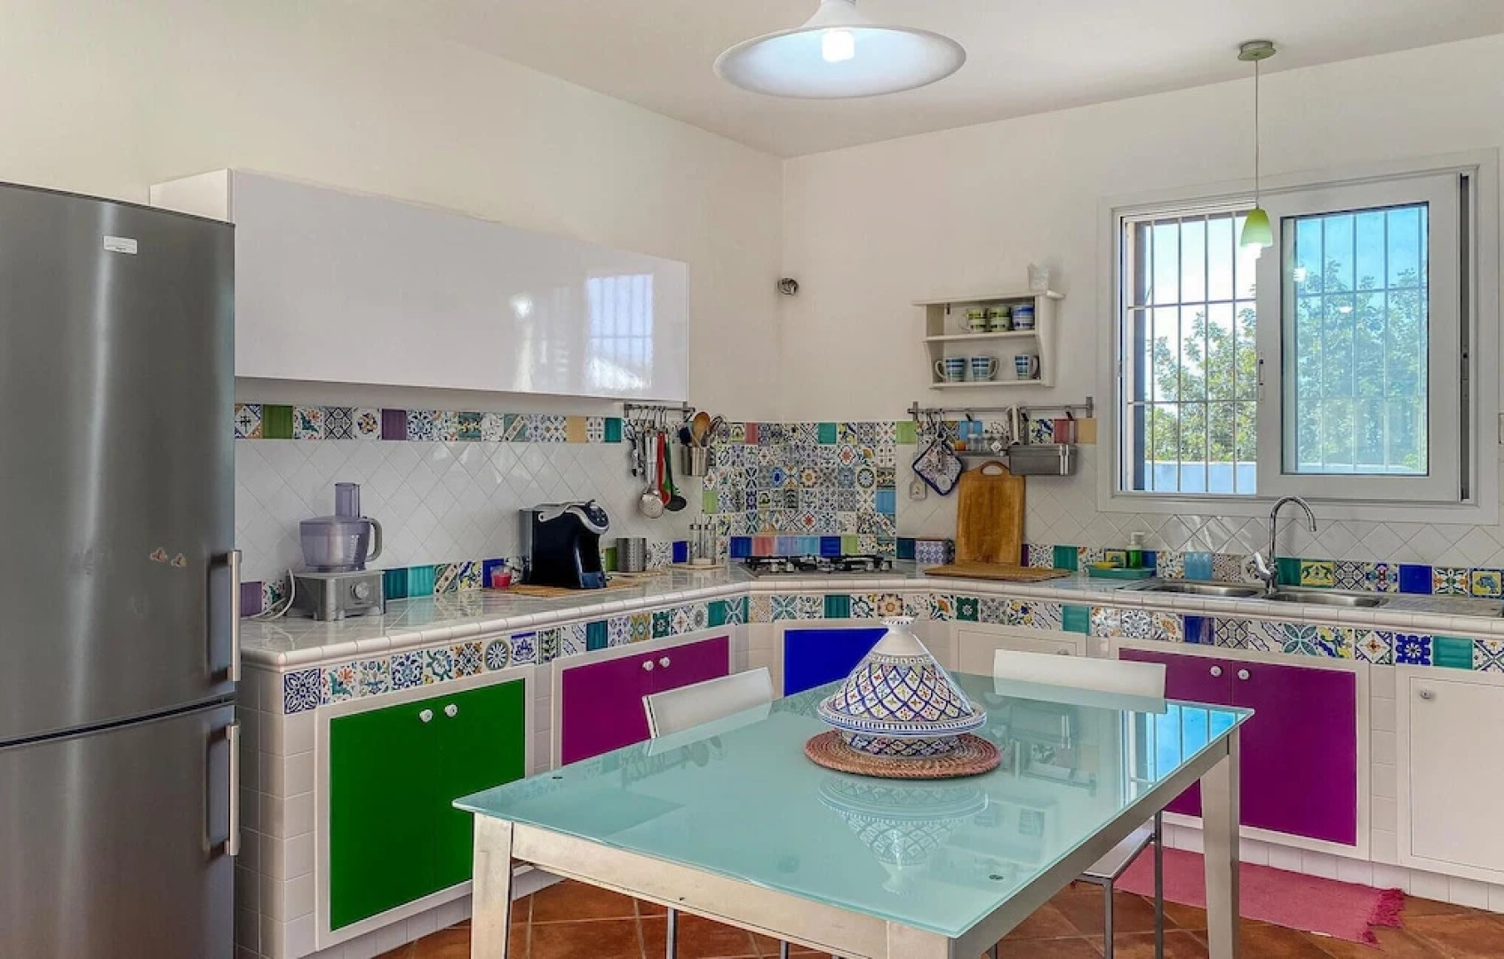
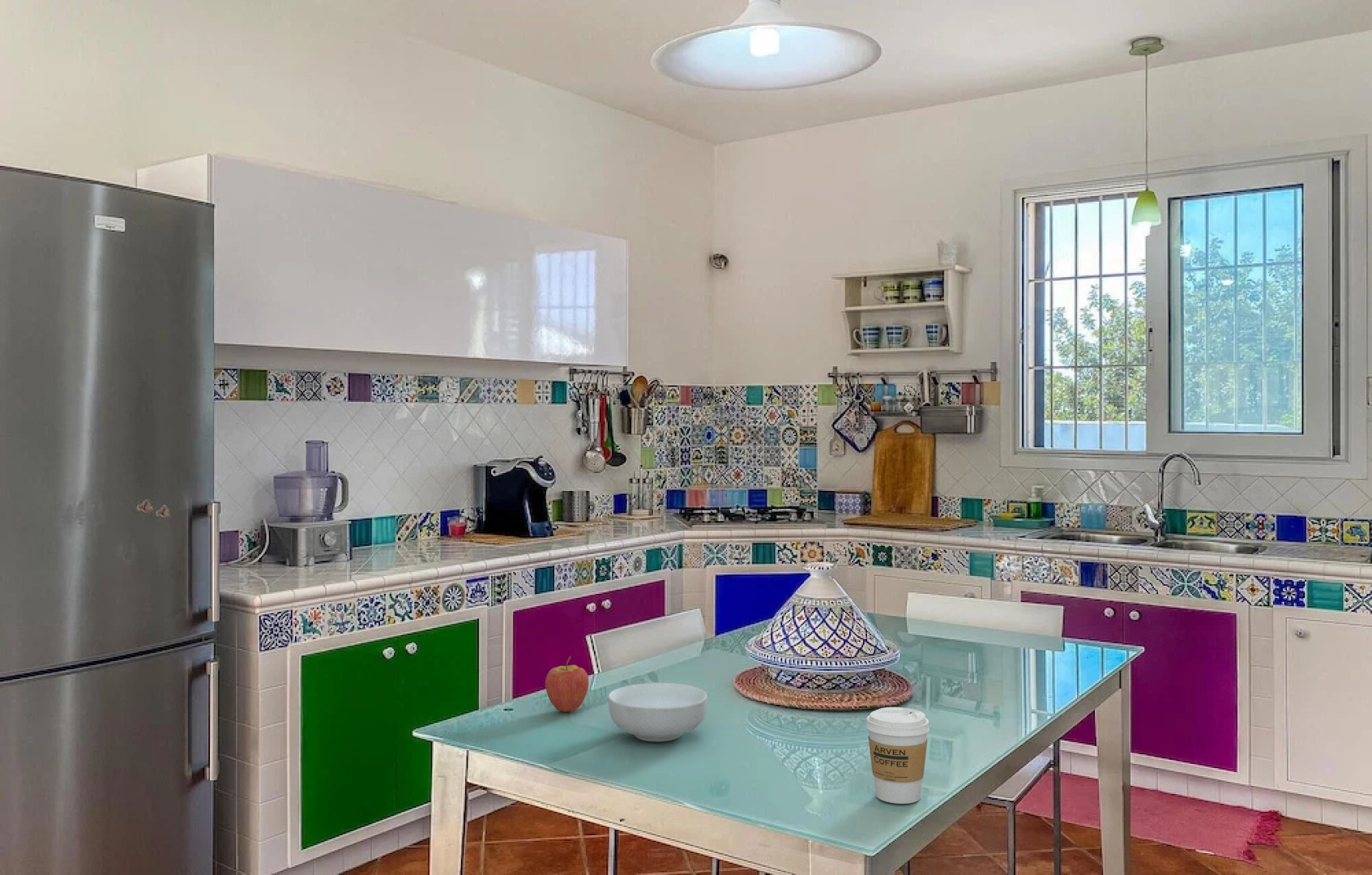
+ coffee cup [866,706,930,805]
+ cereal bowl [607,682,708,742]
+ fruit [545,655,590,713]
